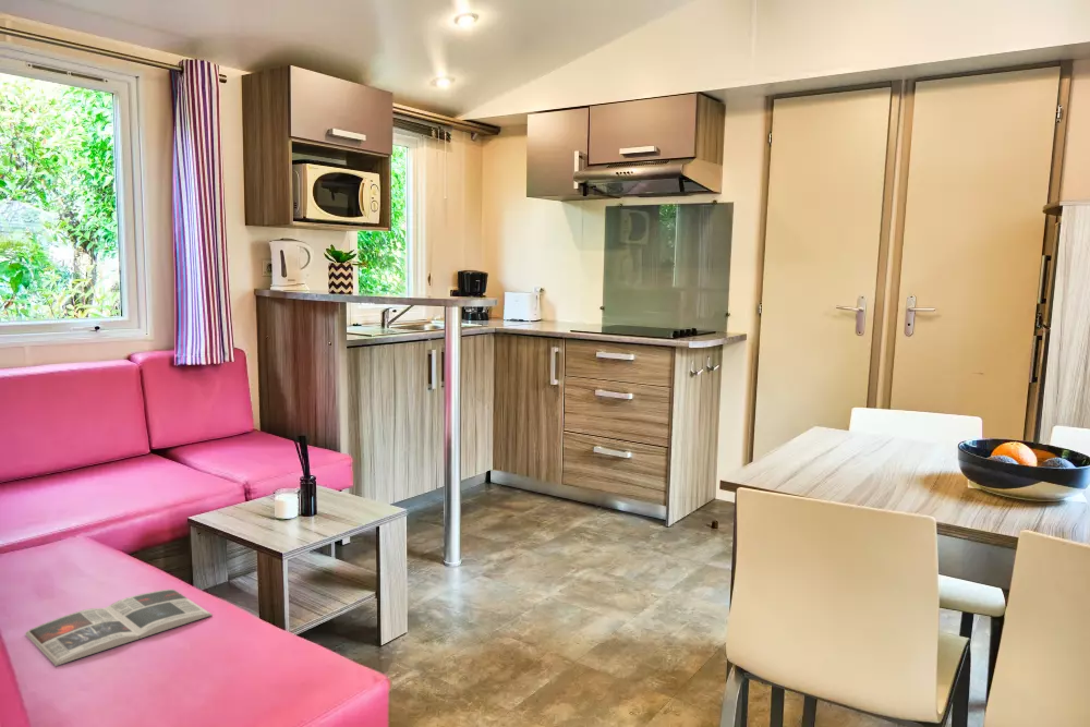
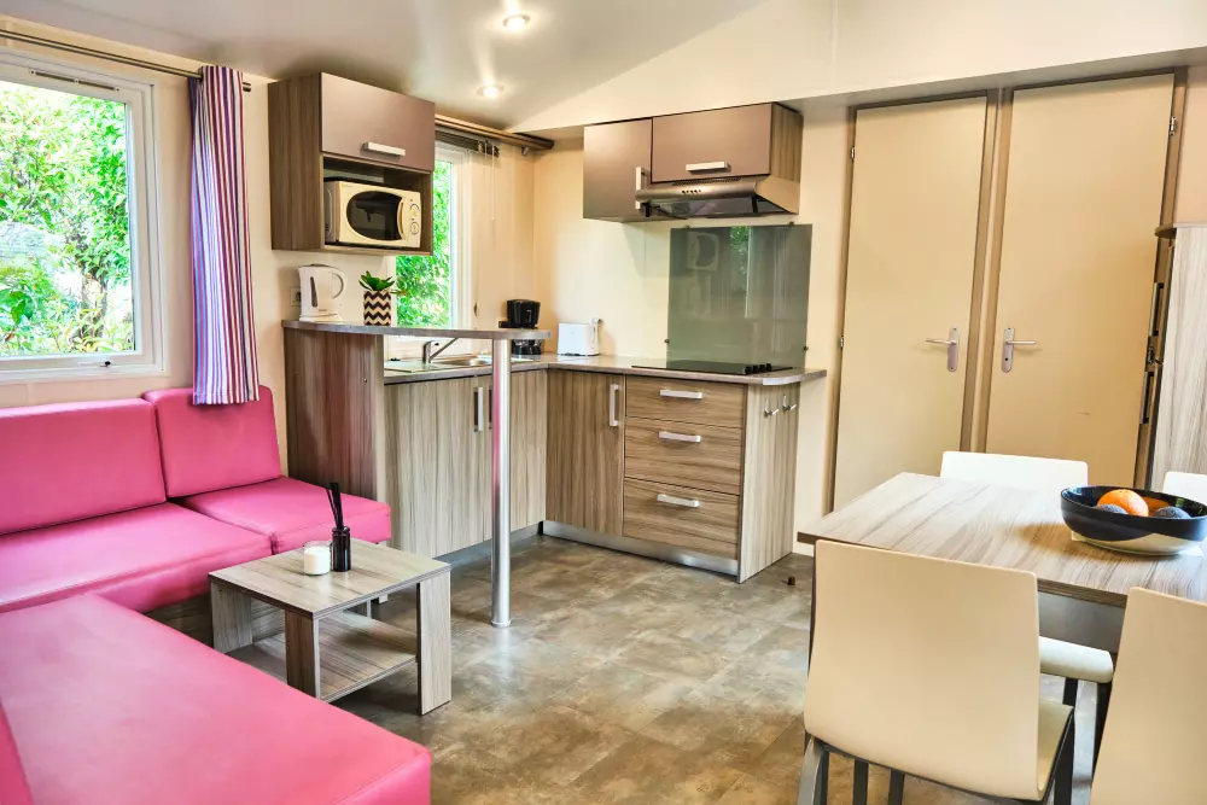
- magazine [24,589,213,667]
